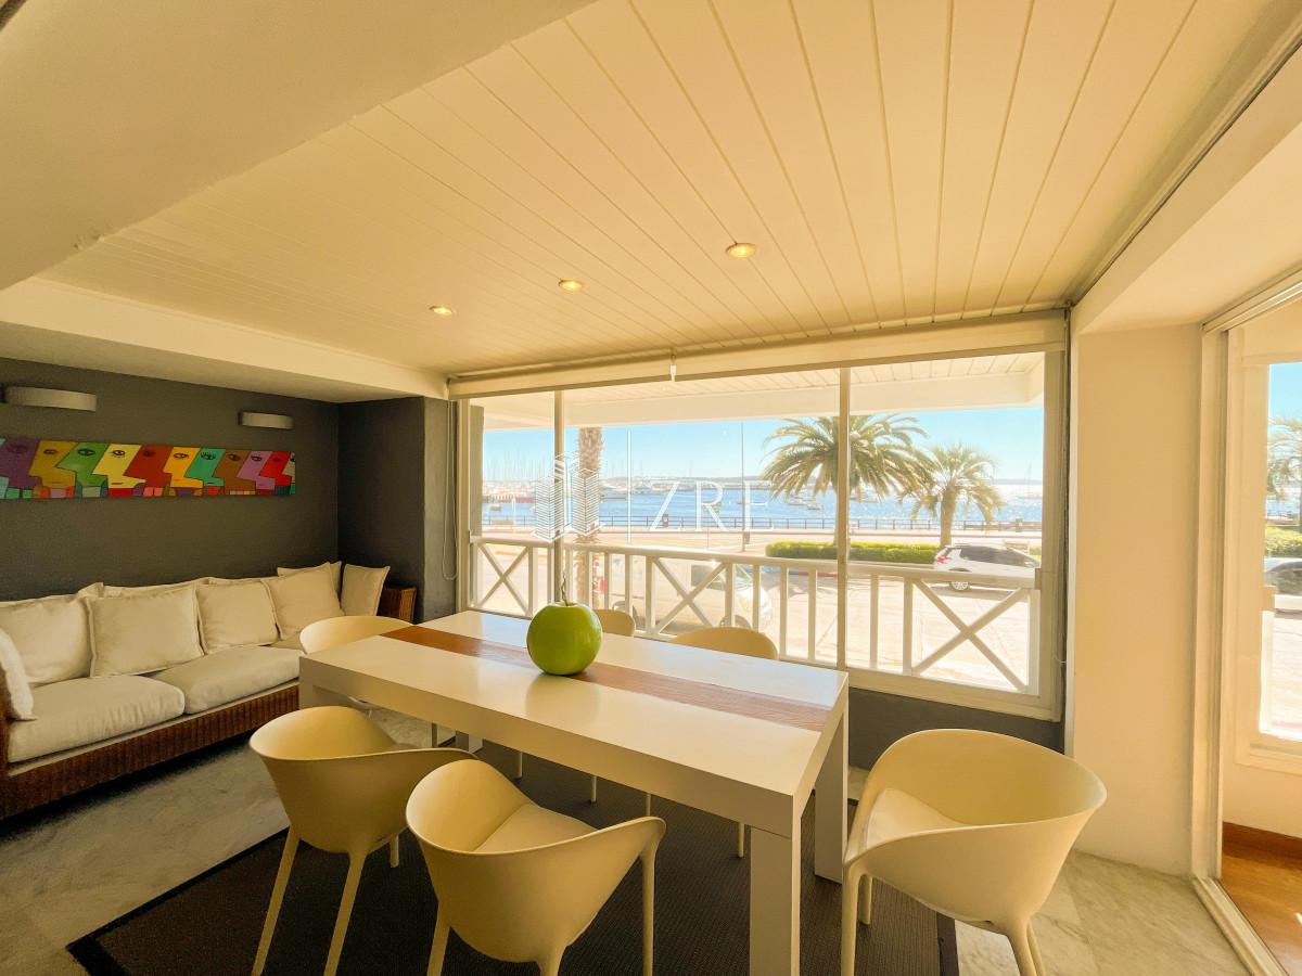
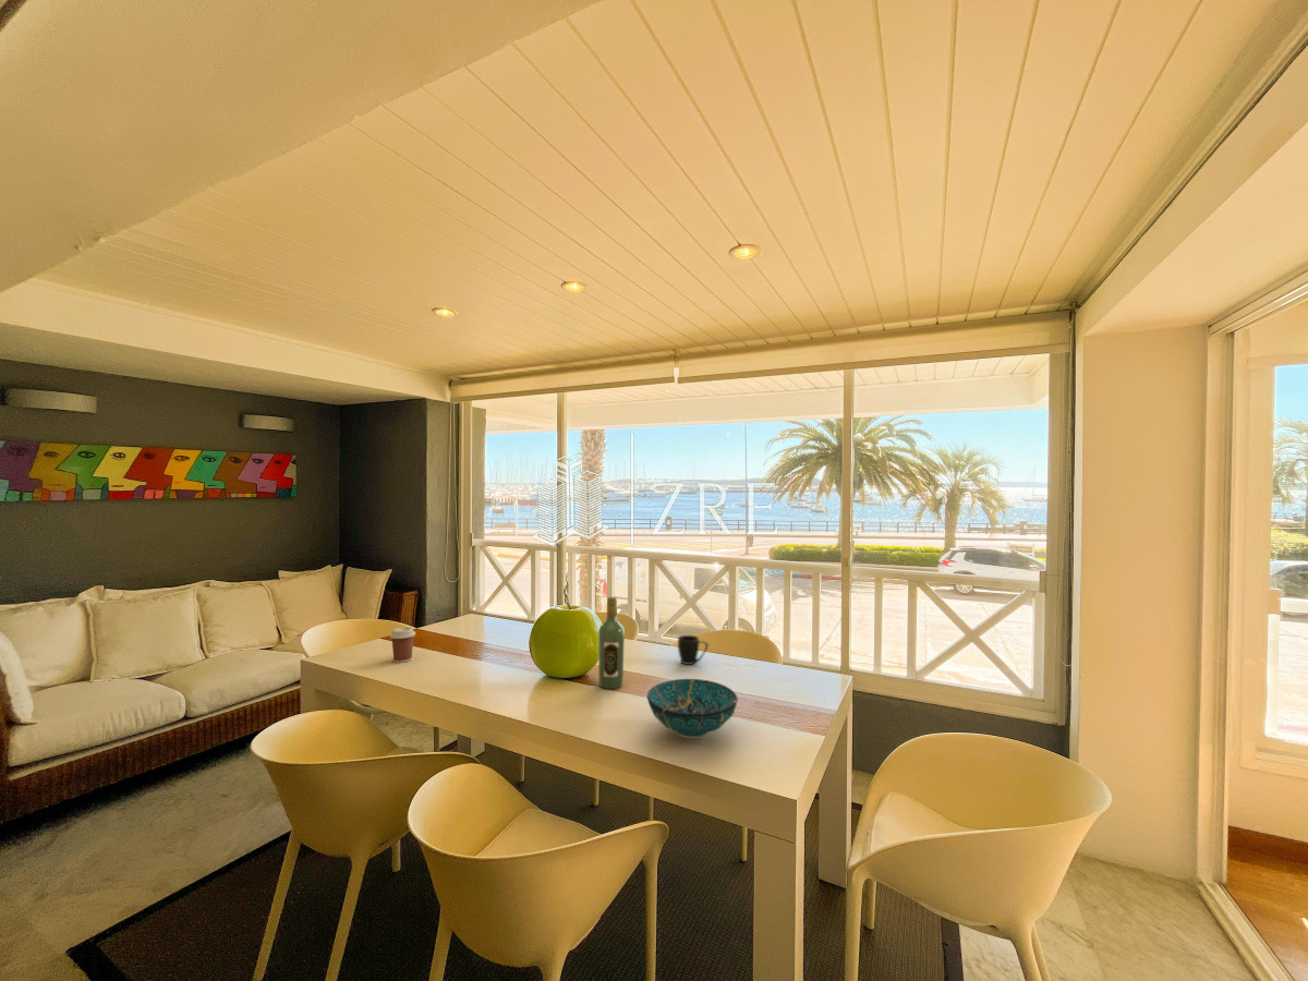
+ coffee cup [389,626,416,664]
+ decorative bowl [645,678,739,740]
+ wine bottle [597,595,626,690]
+ mug [677,634,710,666]
